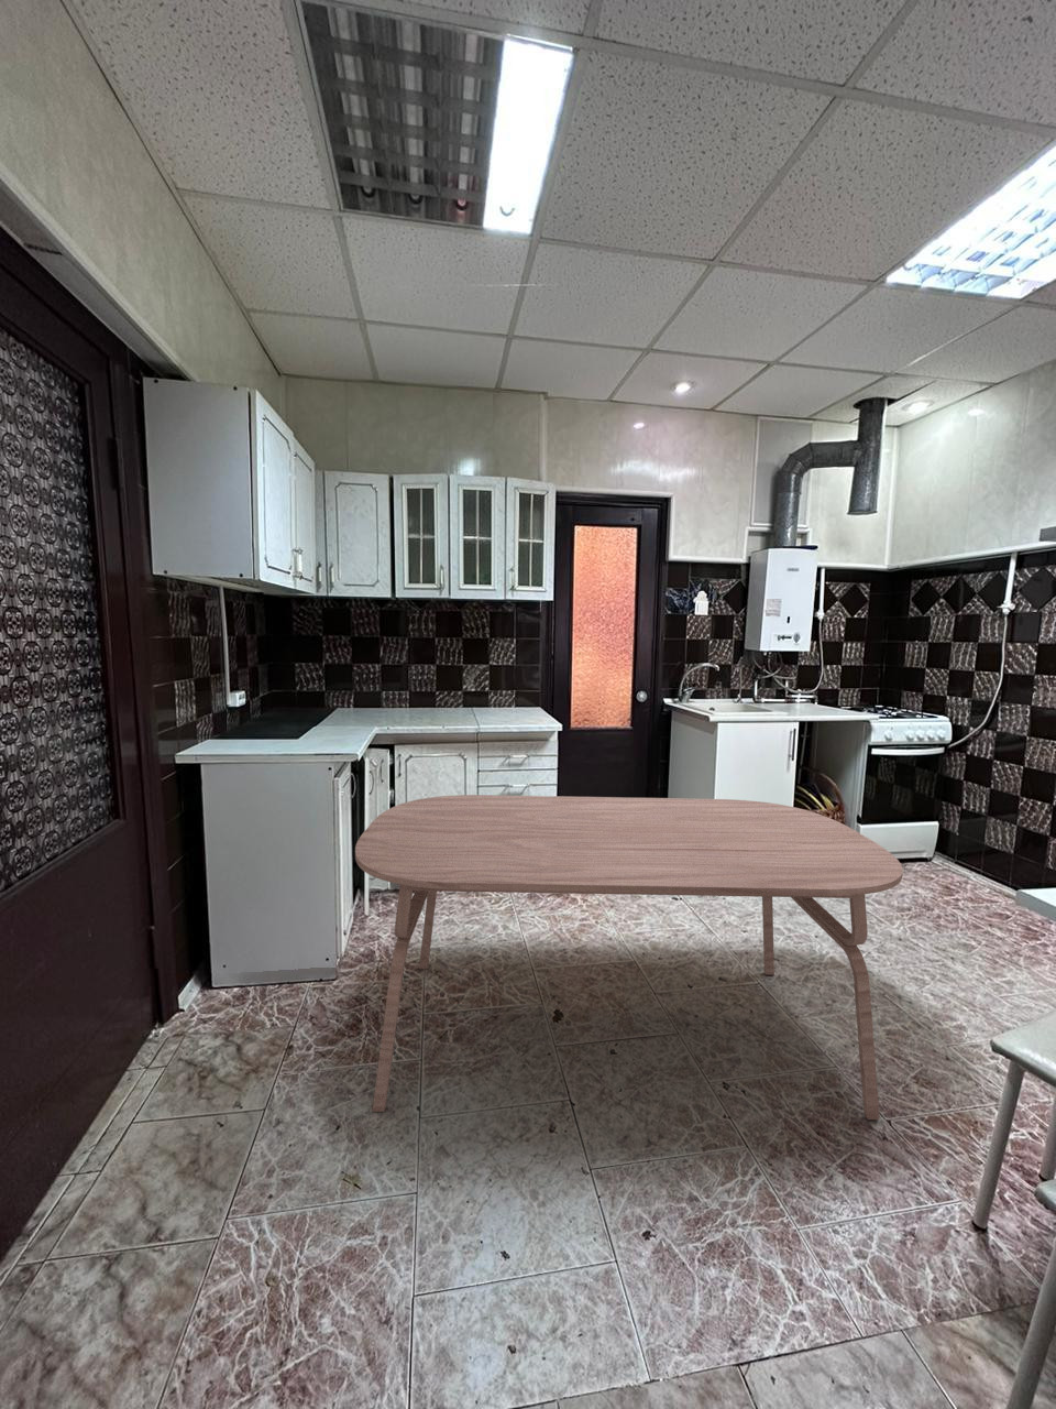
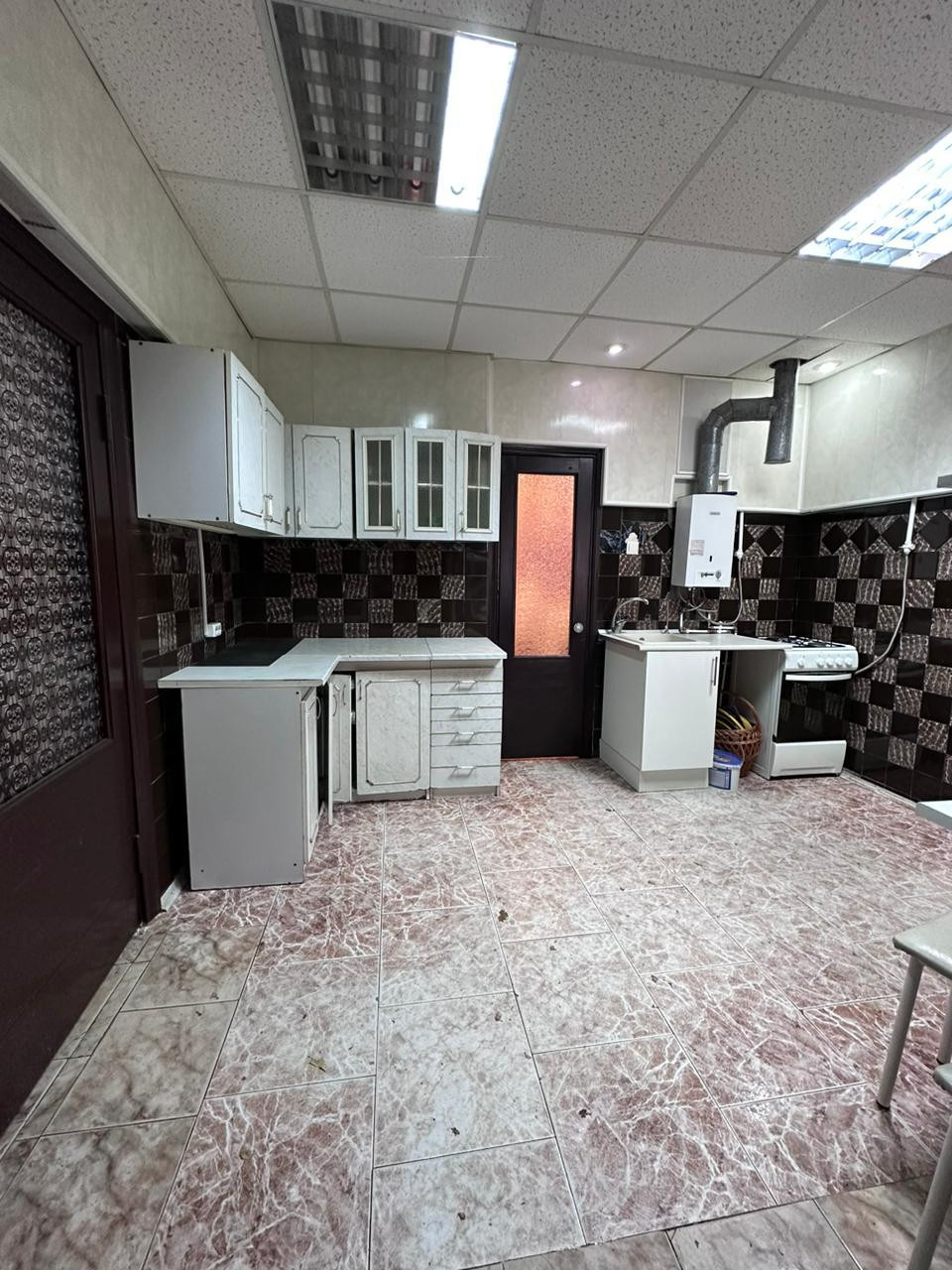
- dining table [354,793,904,1121]
